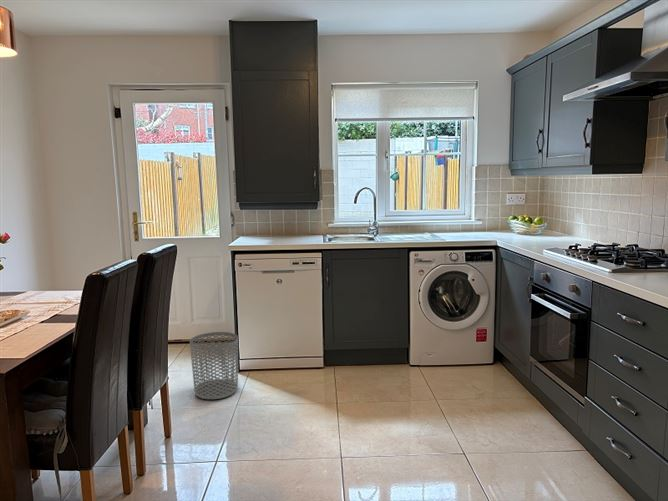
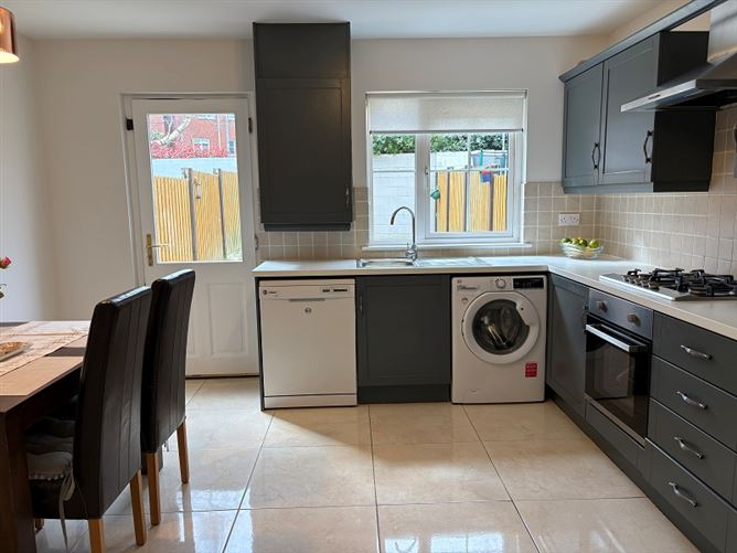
- waste bin [189,331,239,400]
